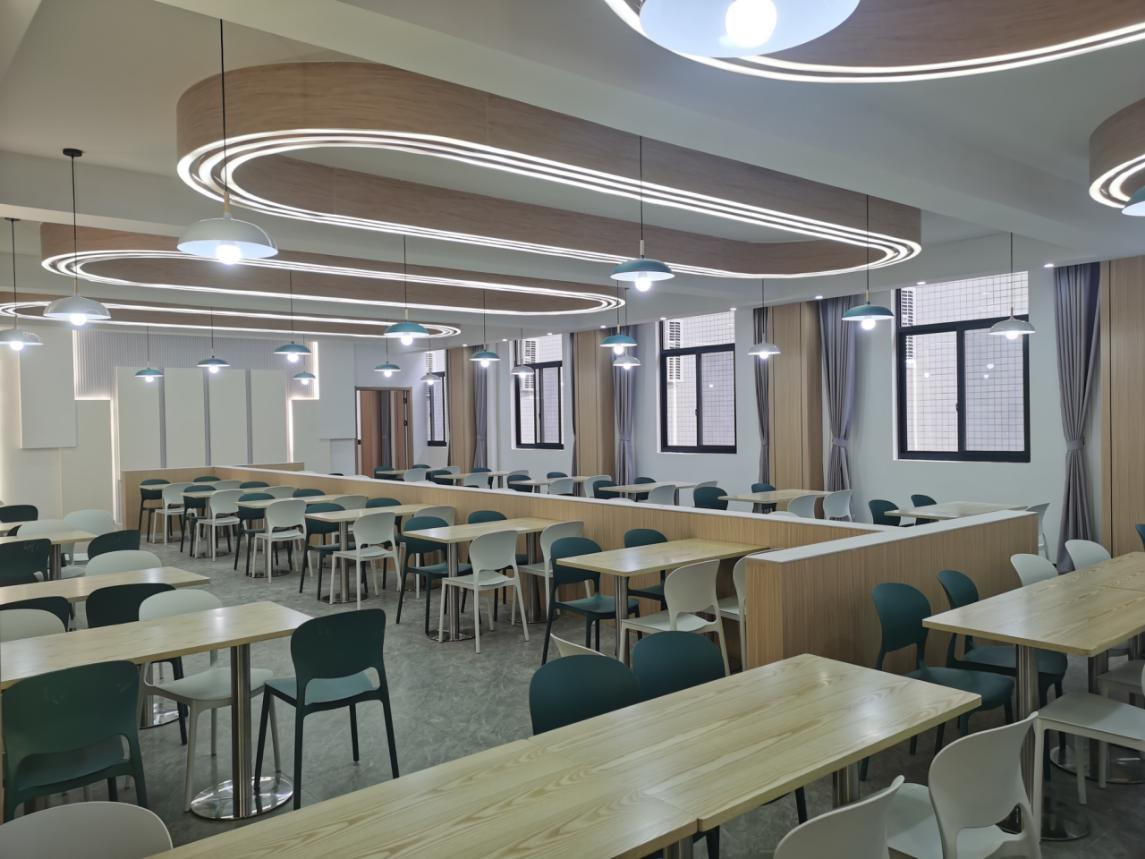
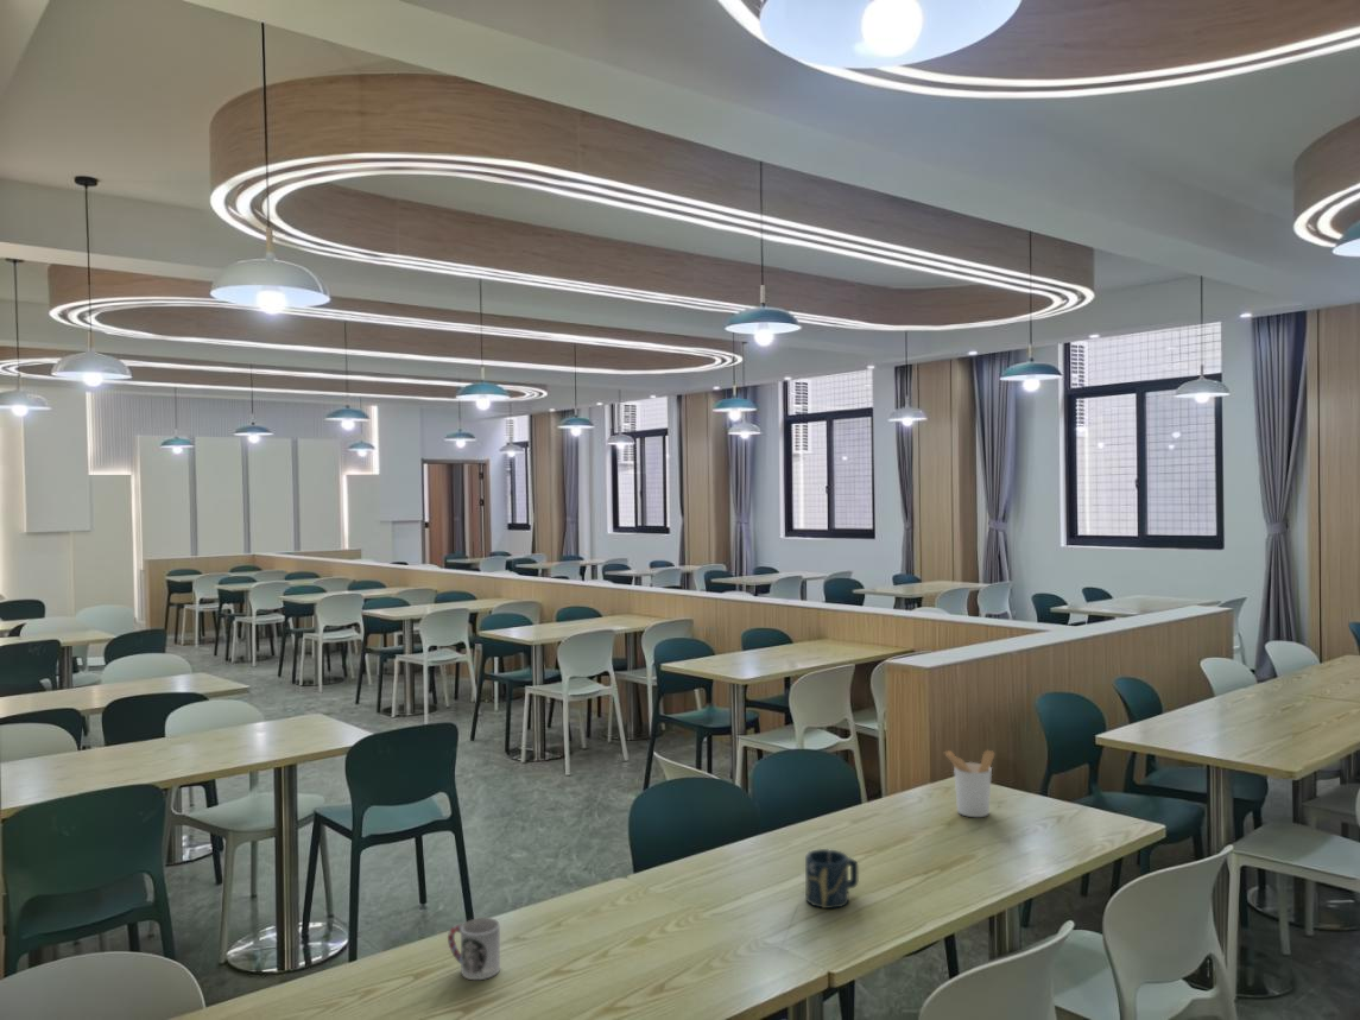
+ utensil holder [943,749,995,818]
+ cup [447,917,501,981]
+ cup [804,848,859,910]
